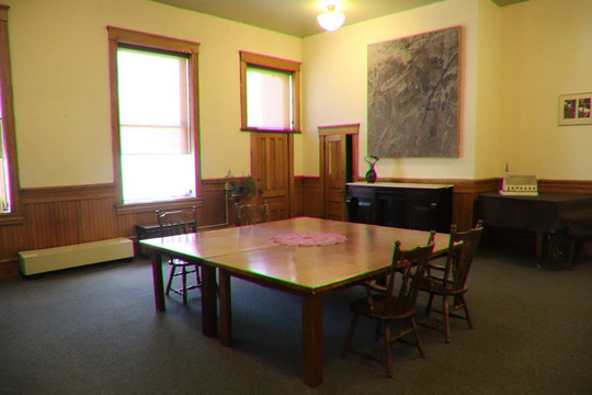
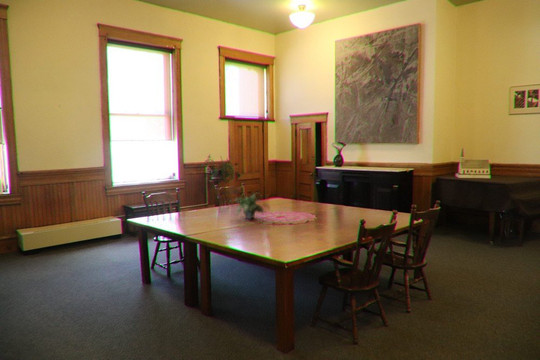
+ potted plant [234,191,271,220]
